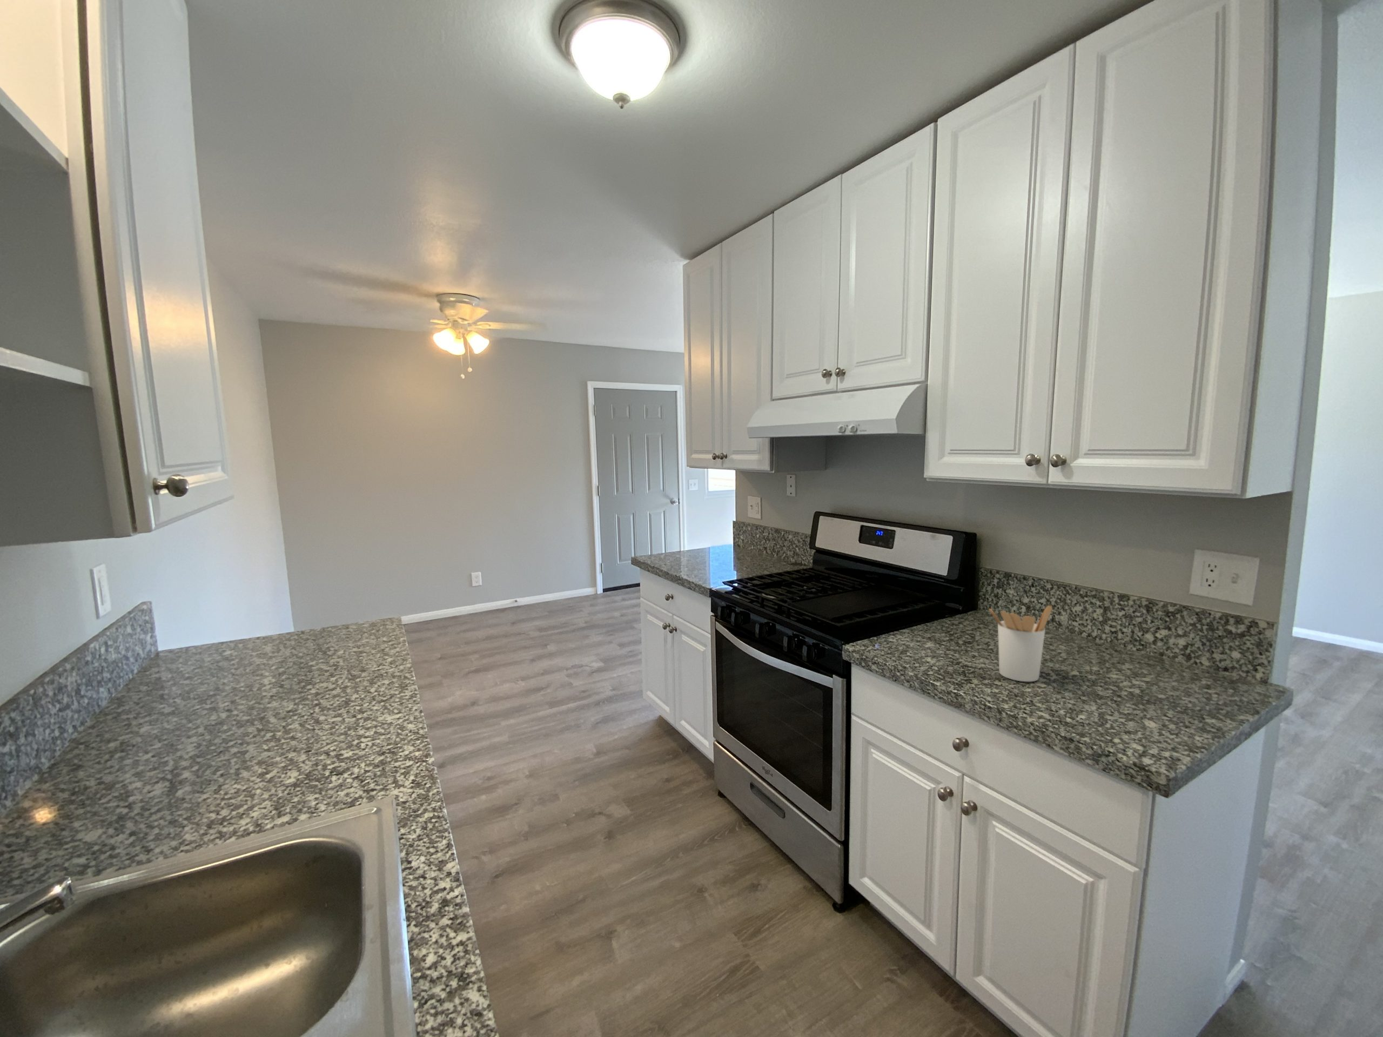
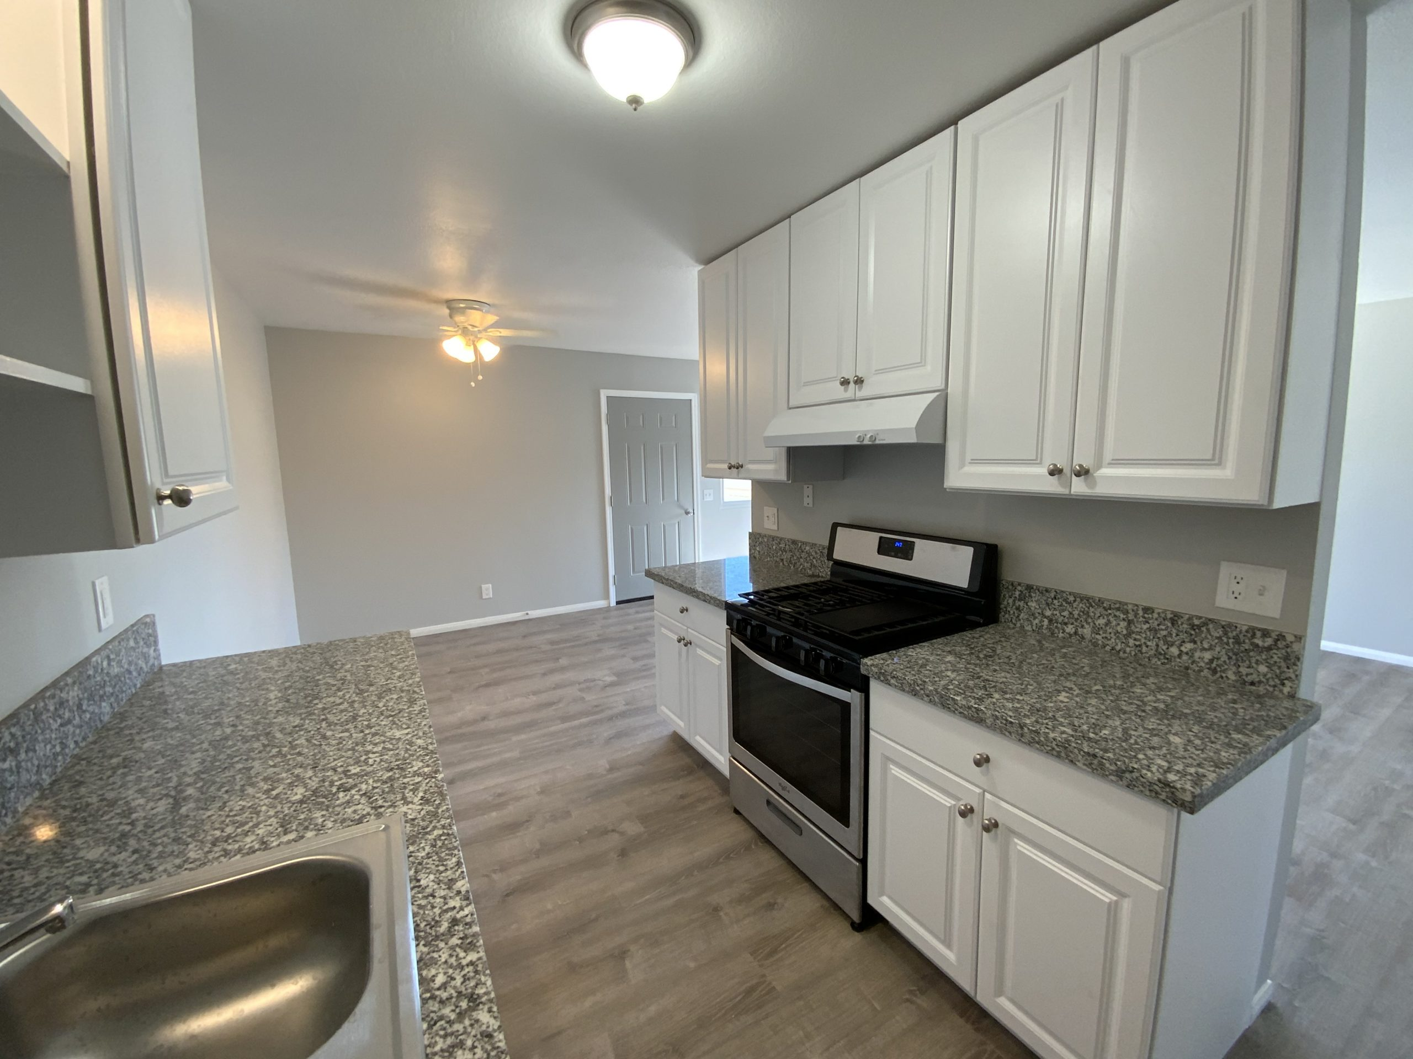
- utensil holder [989,605,1052,682]
